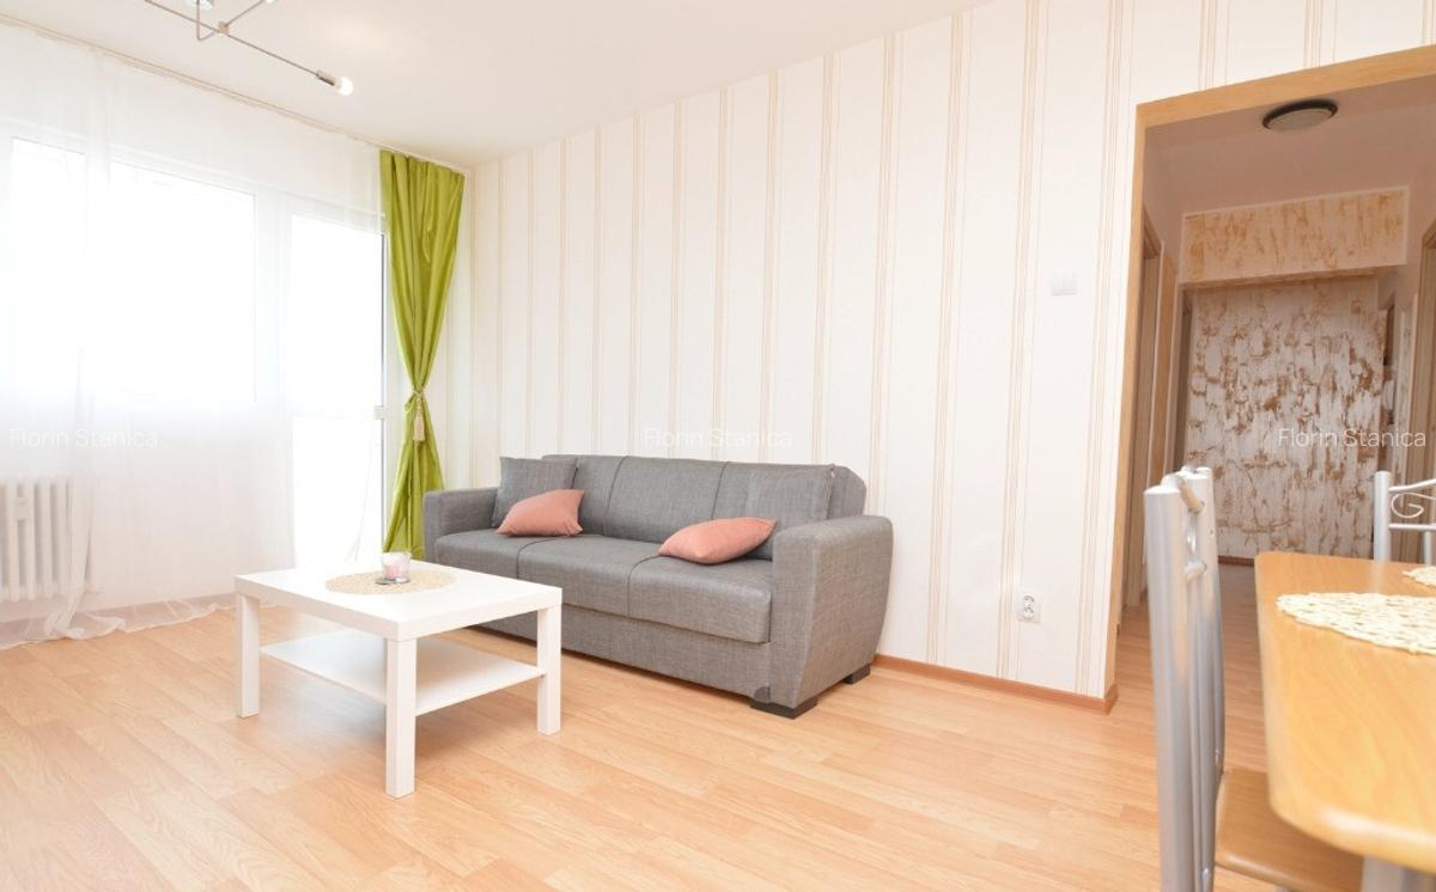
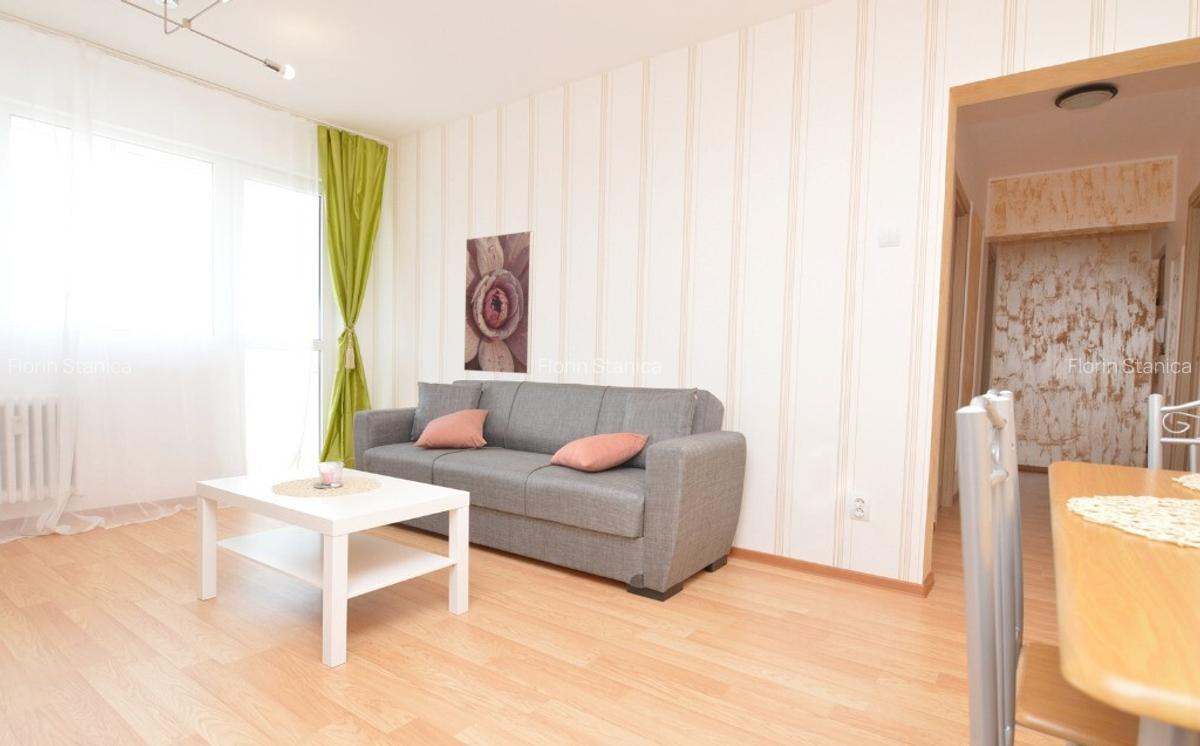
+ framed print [463,230,535,375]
